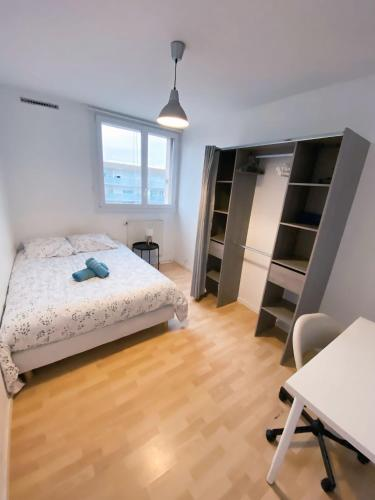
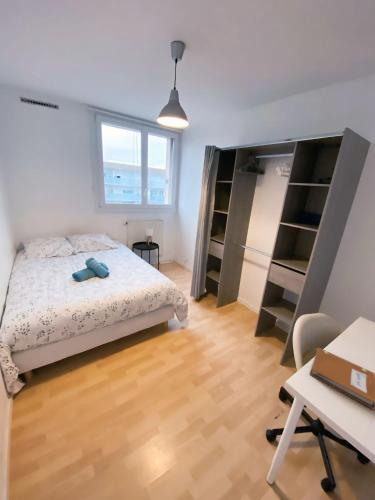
+ notebook [309,346,375,410]
